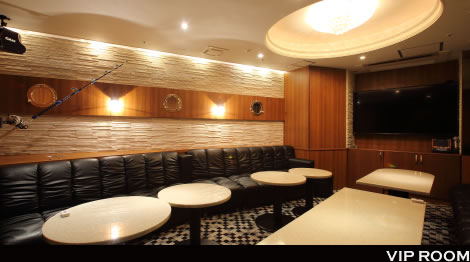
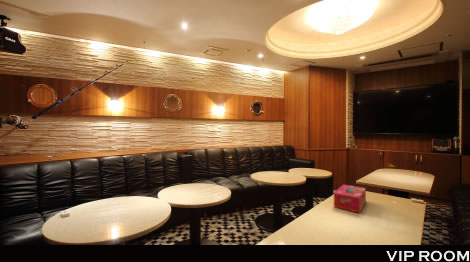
+ tissue box [333,184,367,214]
